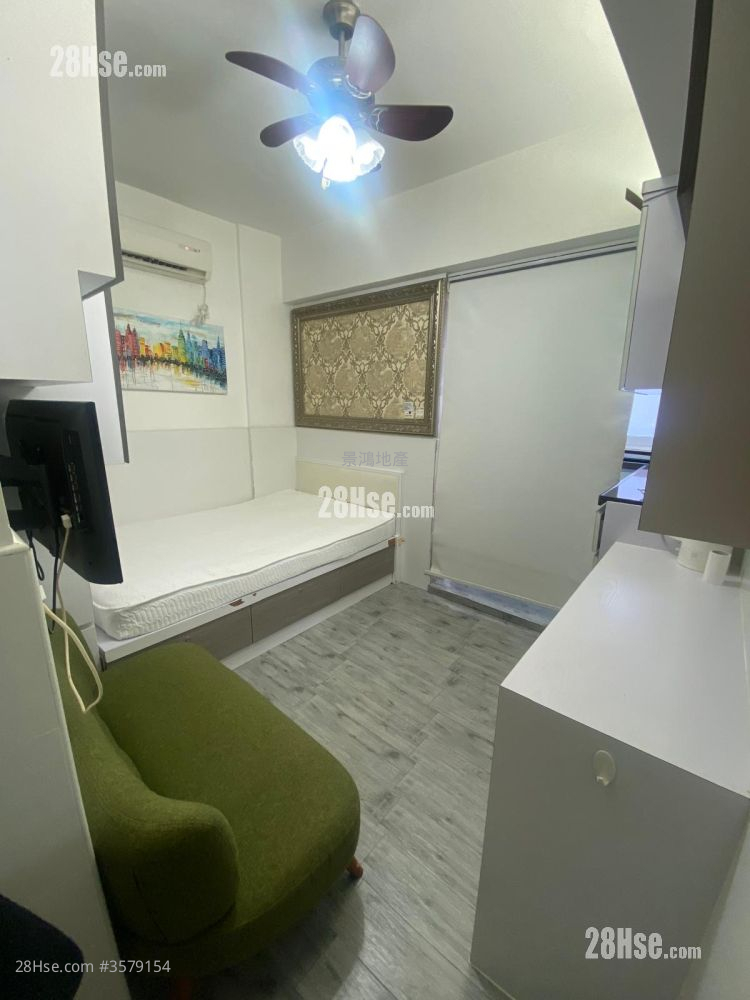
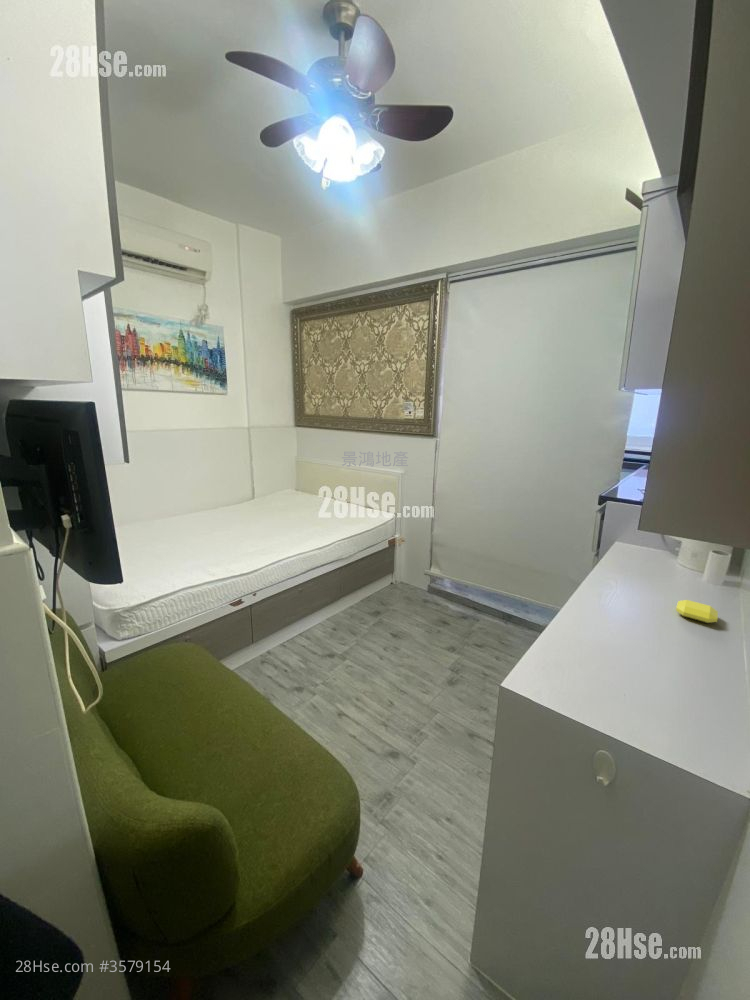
+ soap bar [675,599,719,624]
